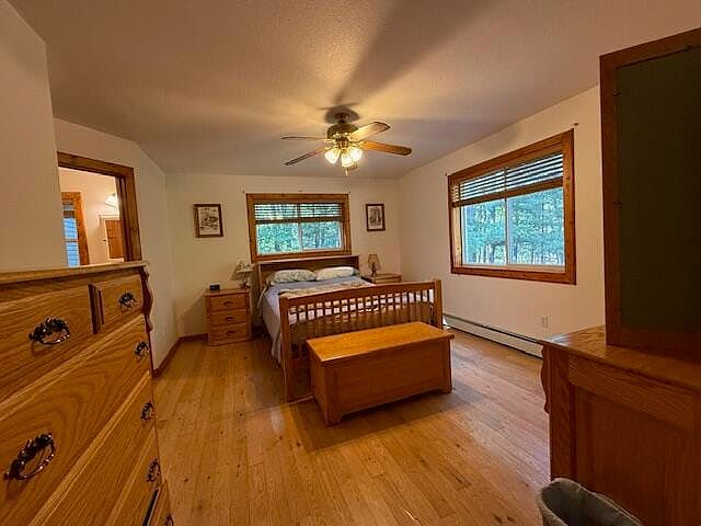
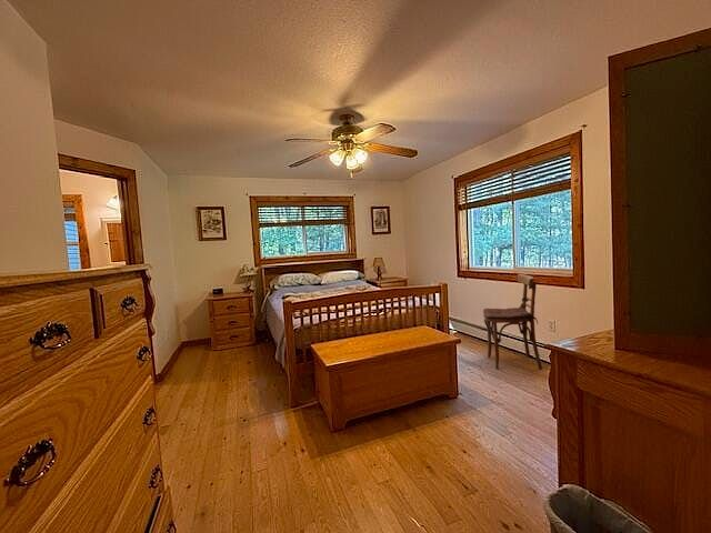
+ chair [482,273,543,371]
